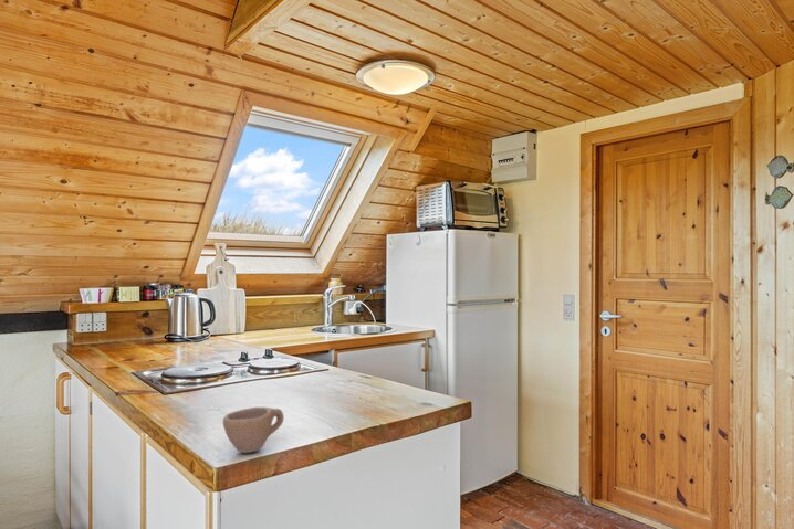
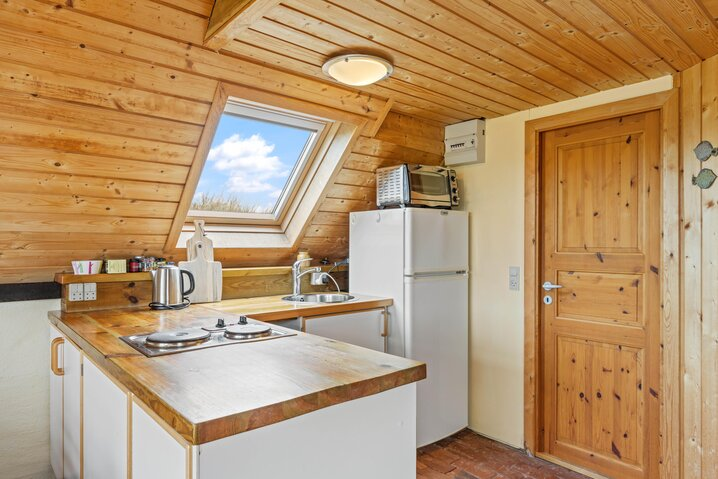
- cup [222,406,285,454]
